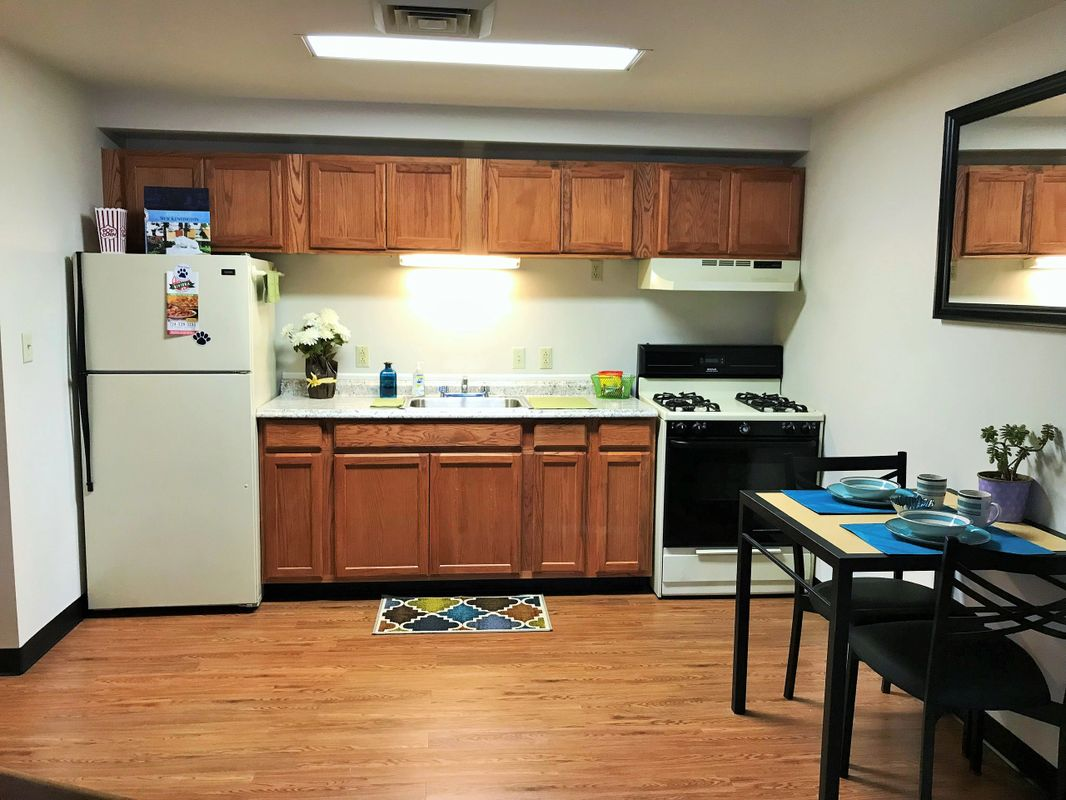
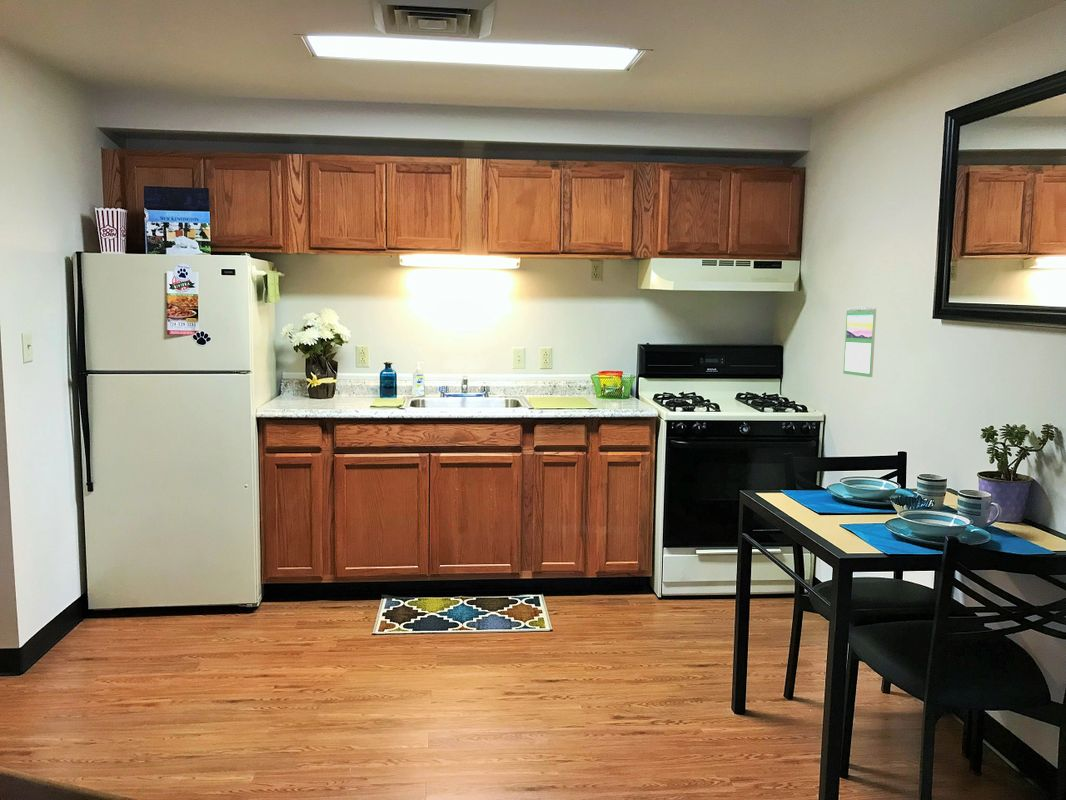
+ calendar [843,306,877,378]
